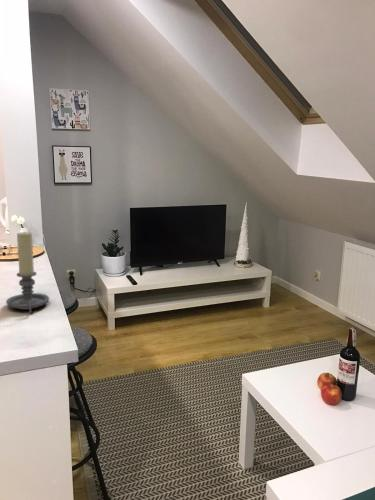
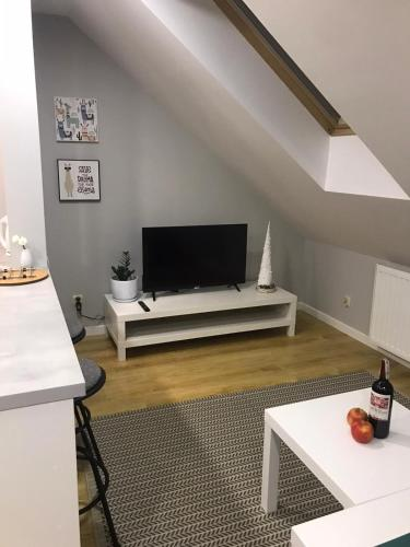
- candle holder [5,230,50,314]
